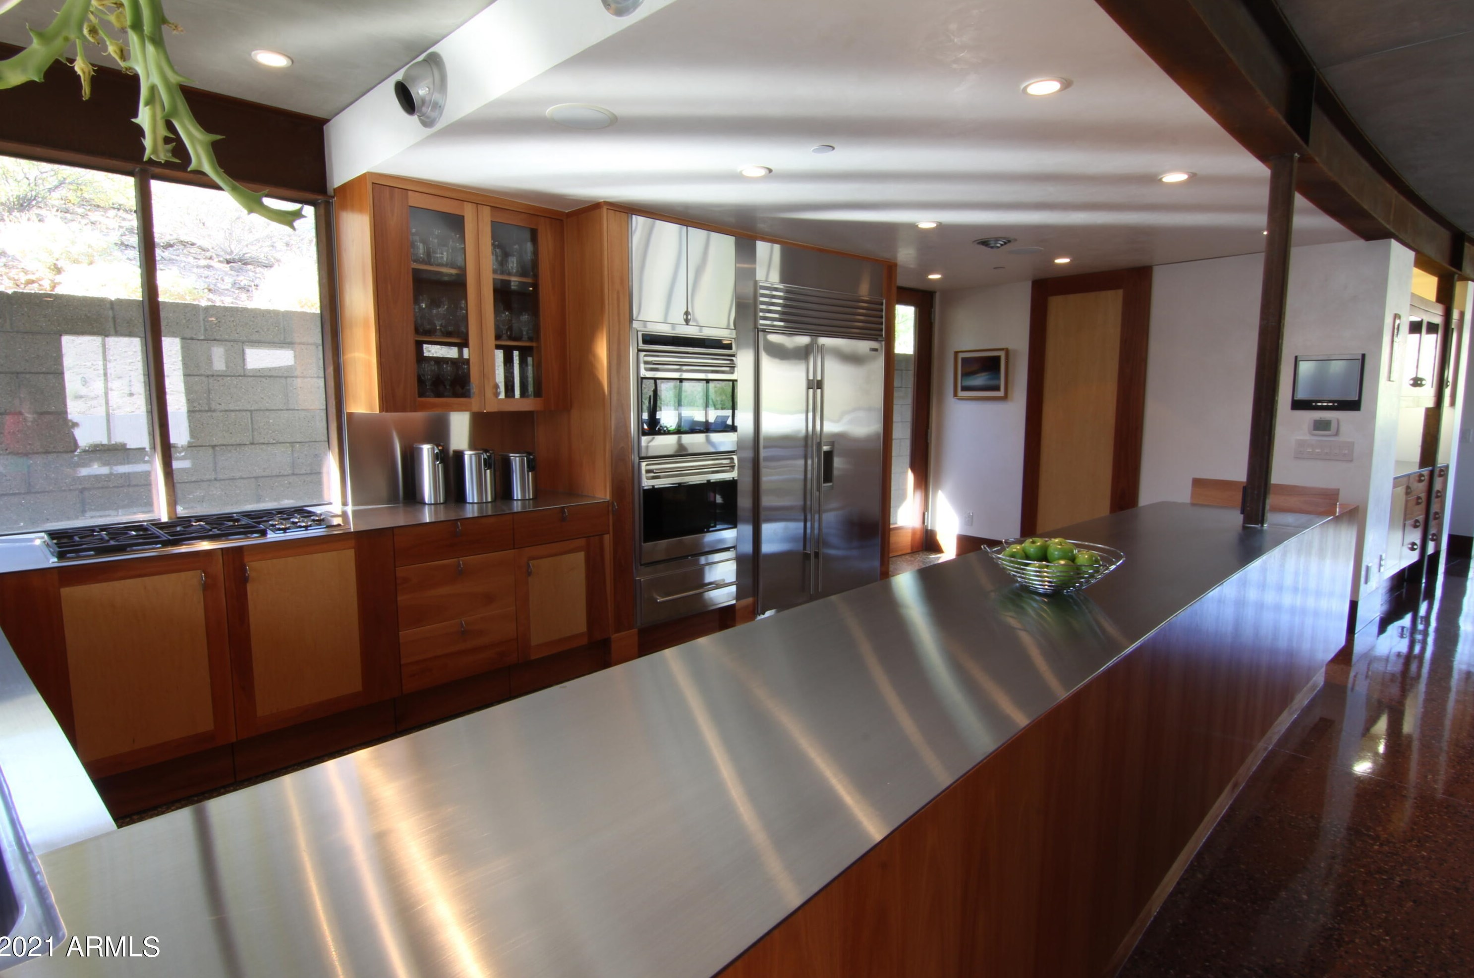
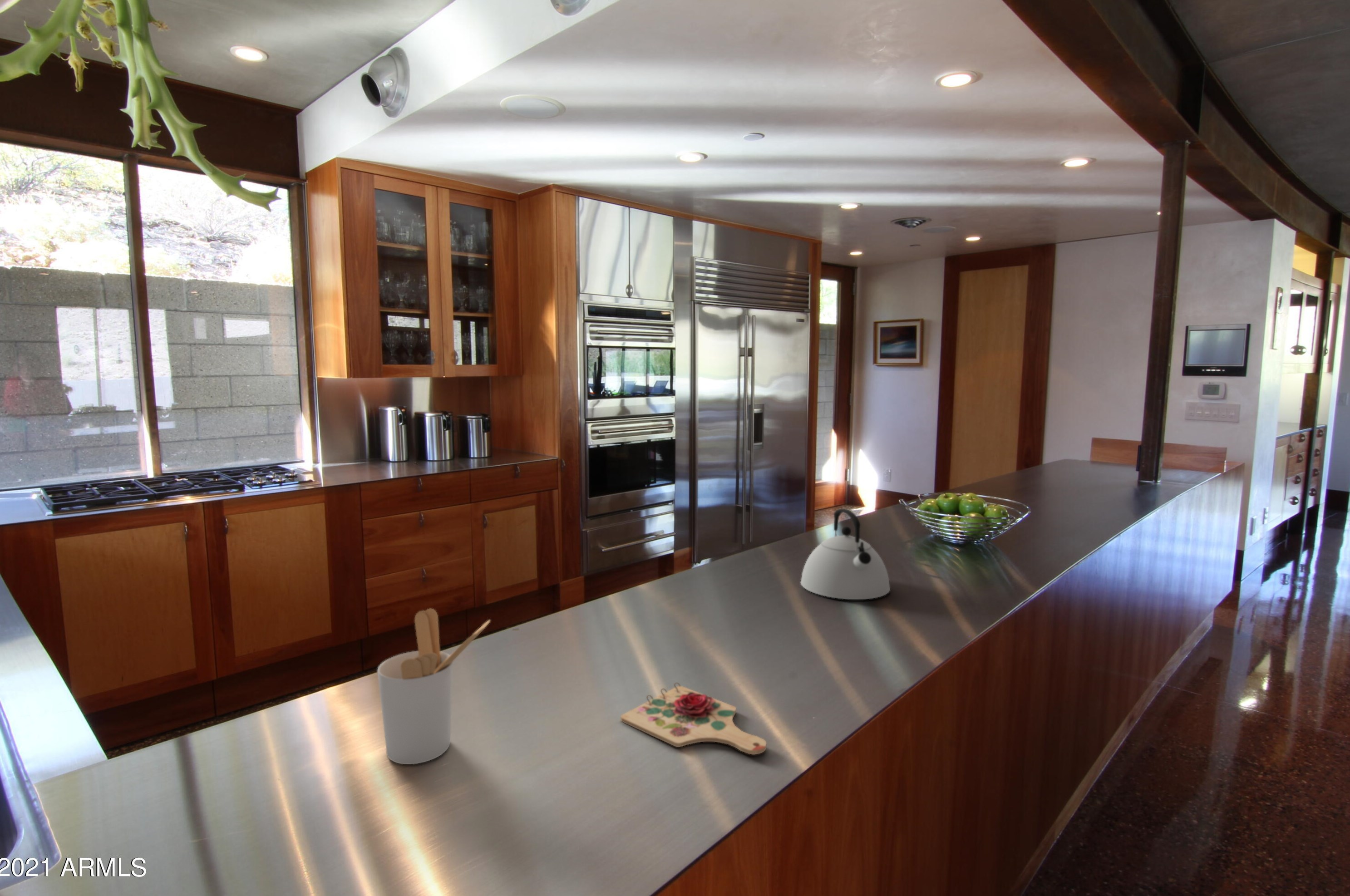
+ kettle [800,508,891,600]
+ utensil holder [377,608,491,765]
+ cutting board [620,682,767,755]
